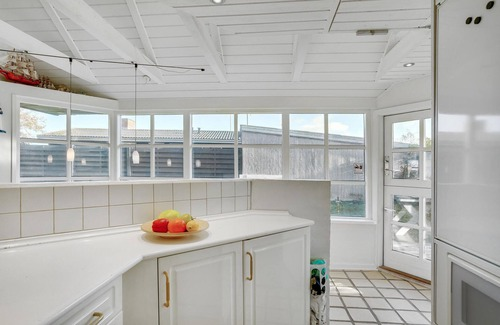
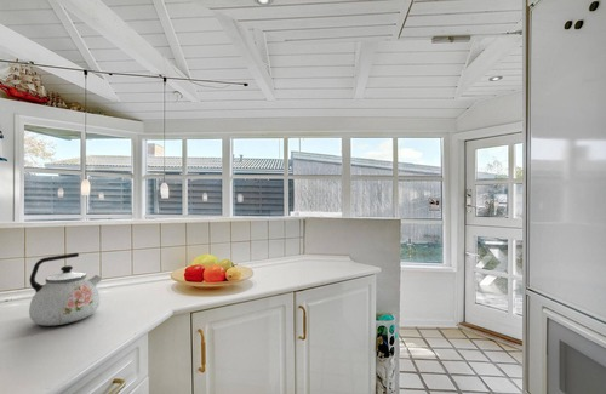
+ kettle [28,252,103,327]
